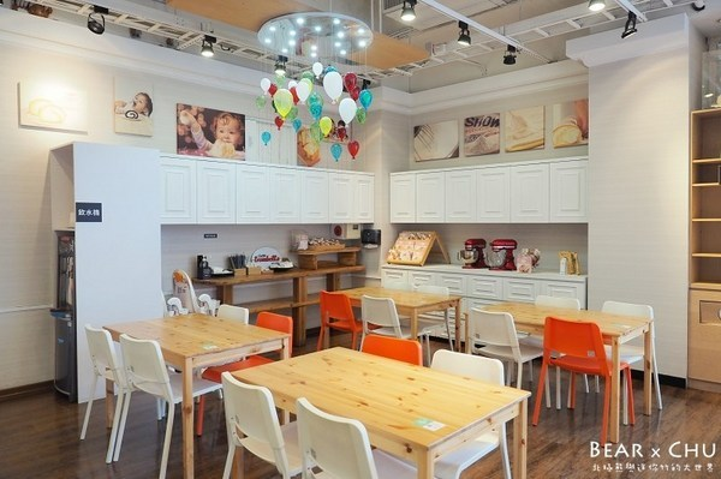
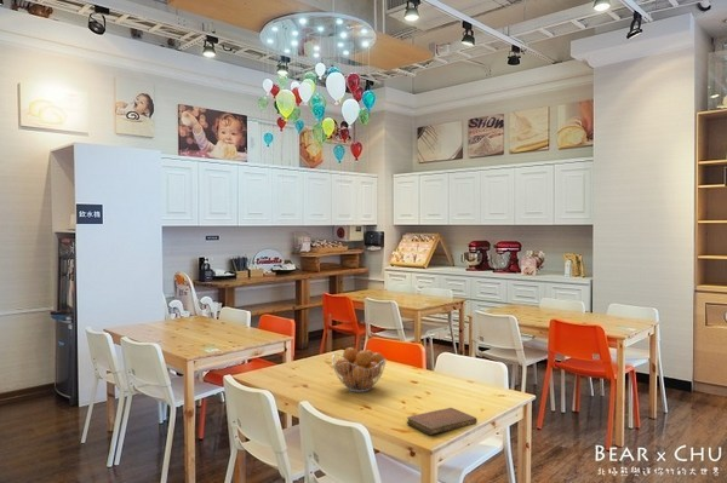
+ fruit basket [331,346,388,393]
+ notebook [406,407,479,436]
